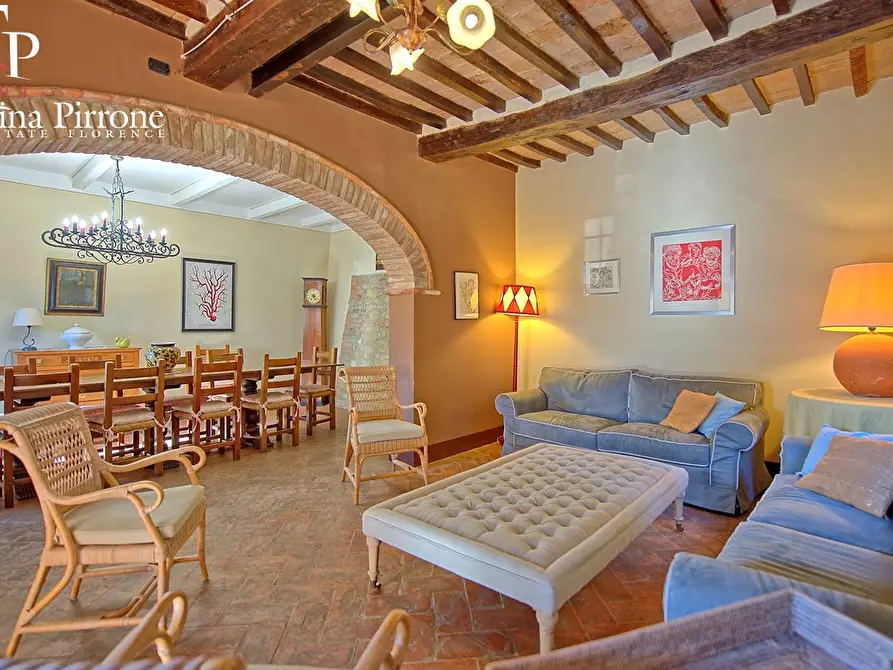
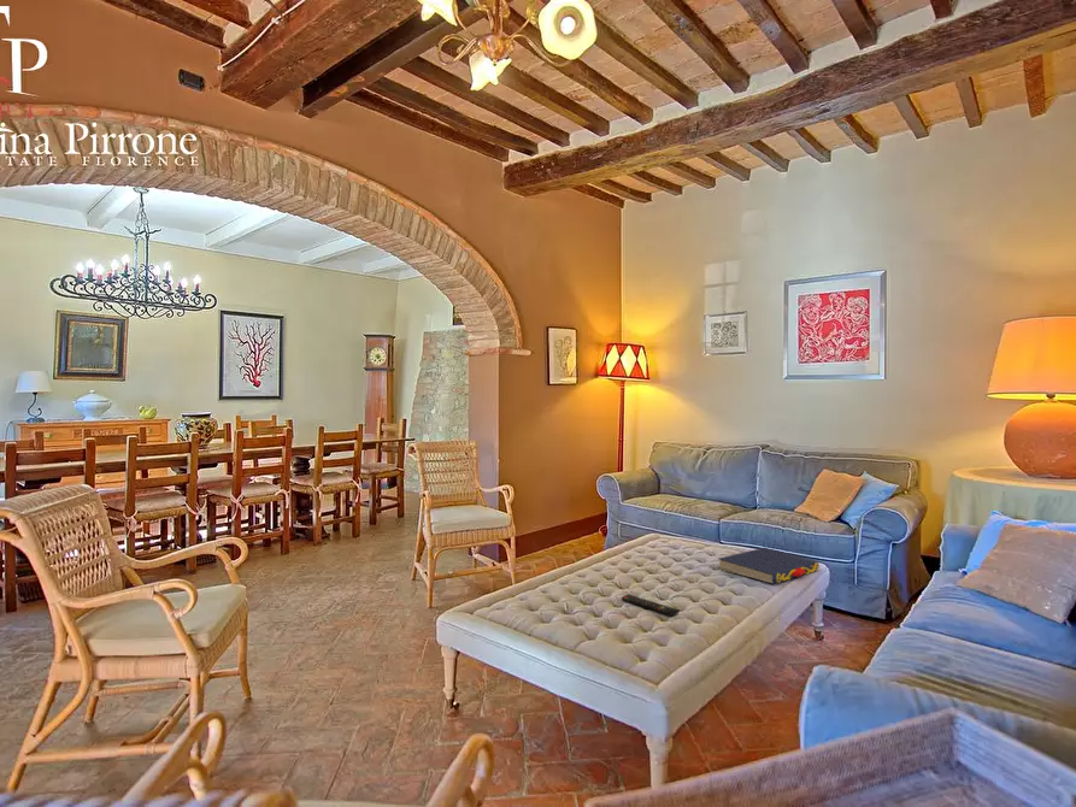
+ book [717,547,821,585]
+ remote control [621,594,681,617]
